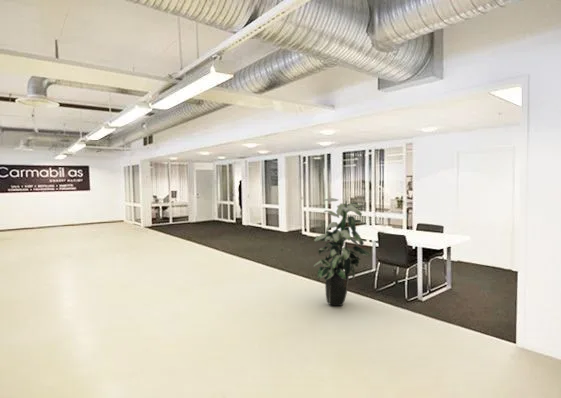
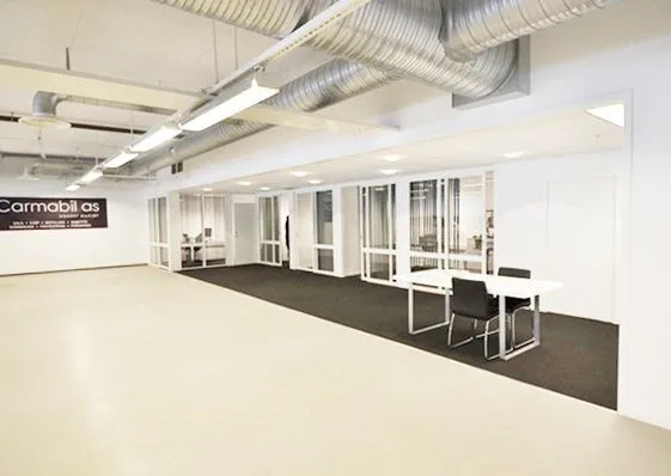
- indoor plant [313,197,371,307]
